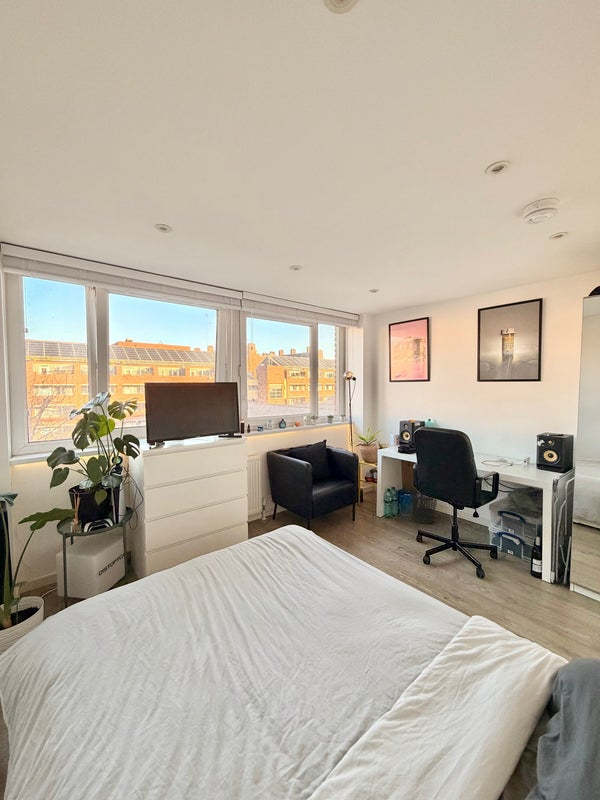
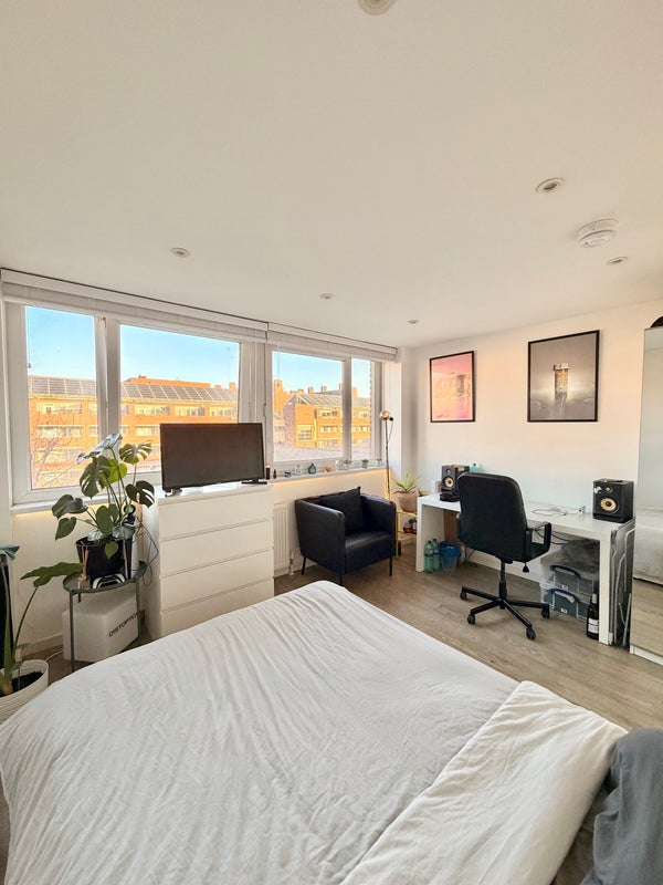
- wastebasket [409,489,438,525]
